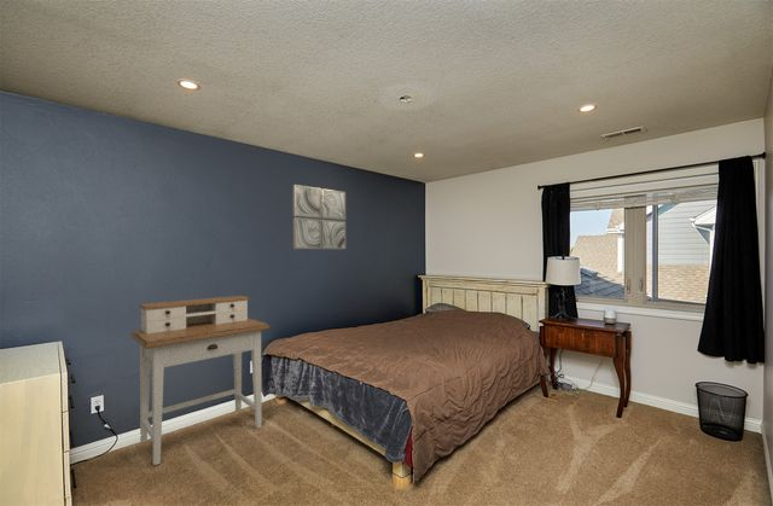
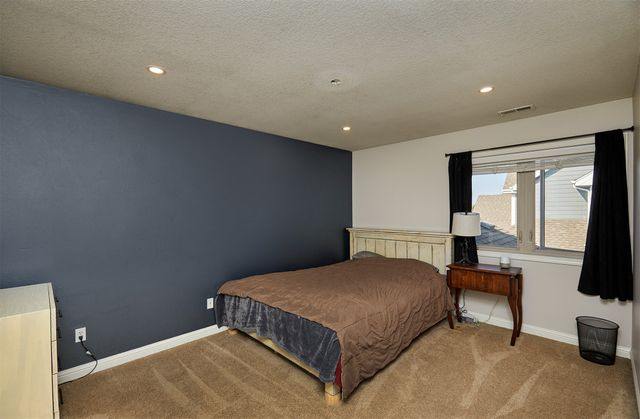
- desk [130,295,271,466]
- wall art [292,184,347,250]
